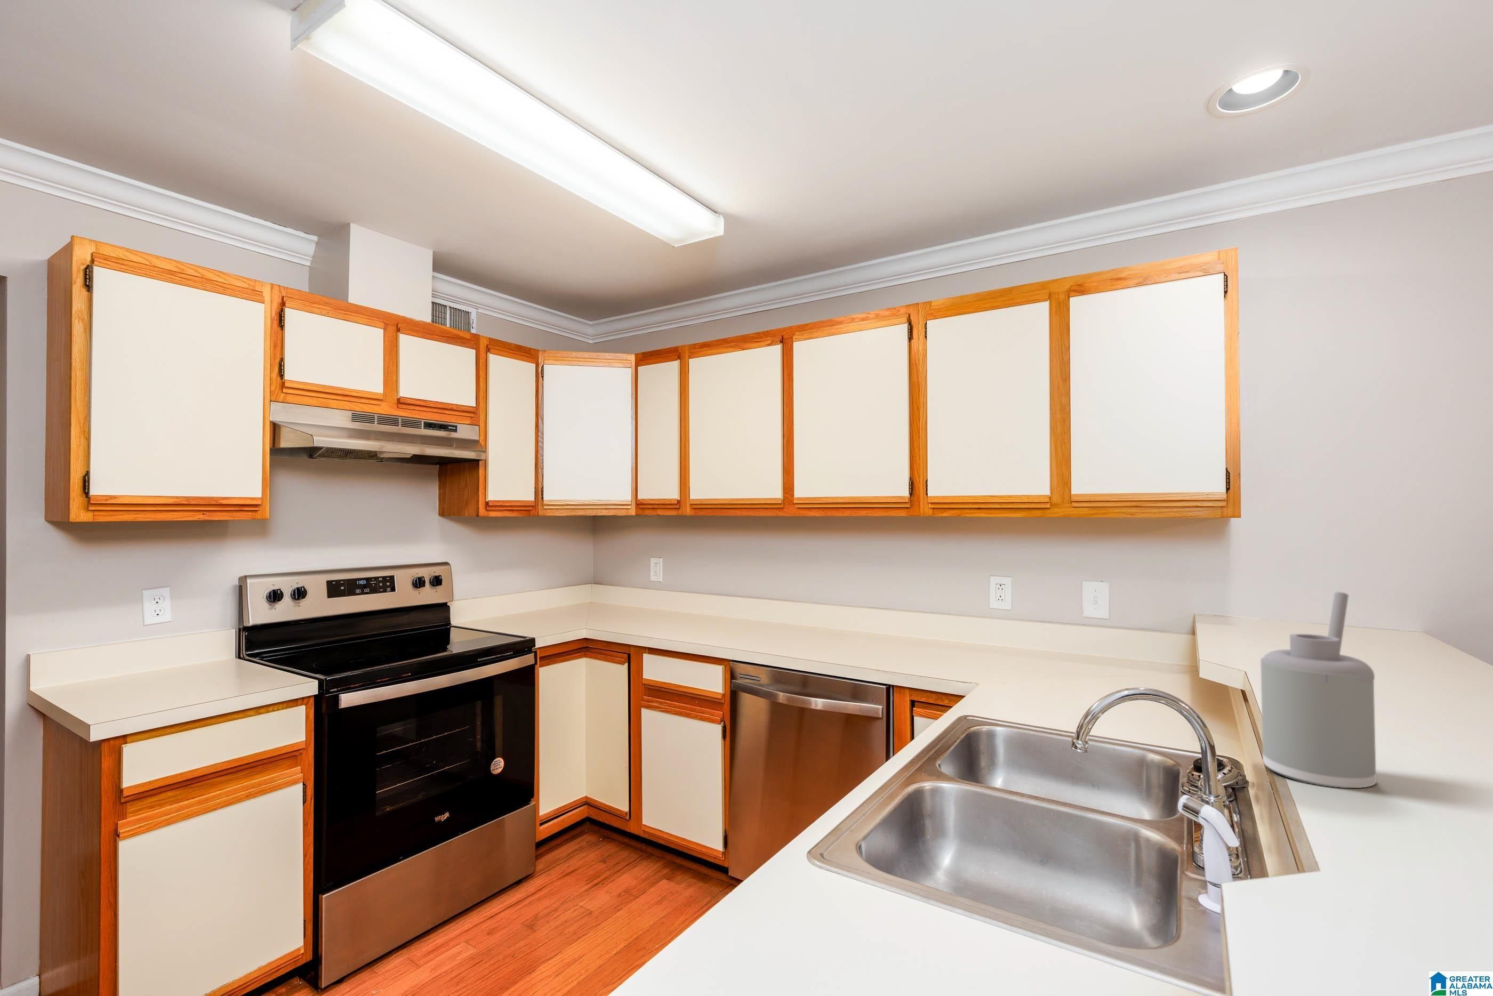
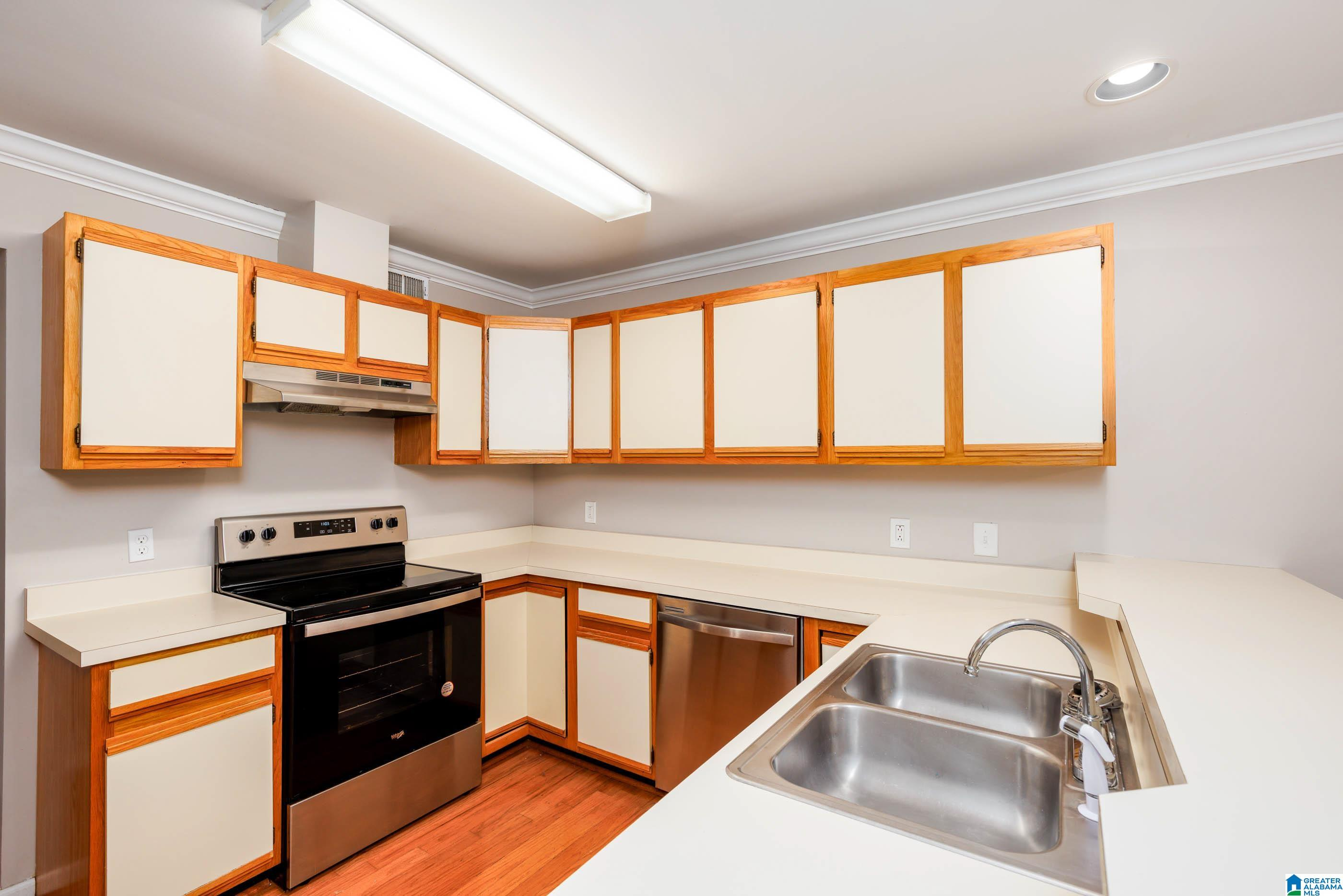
- soap dispenser [1260,591,1376,788]
